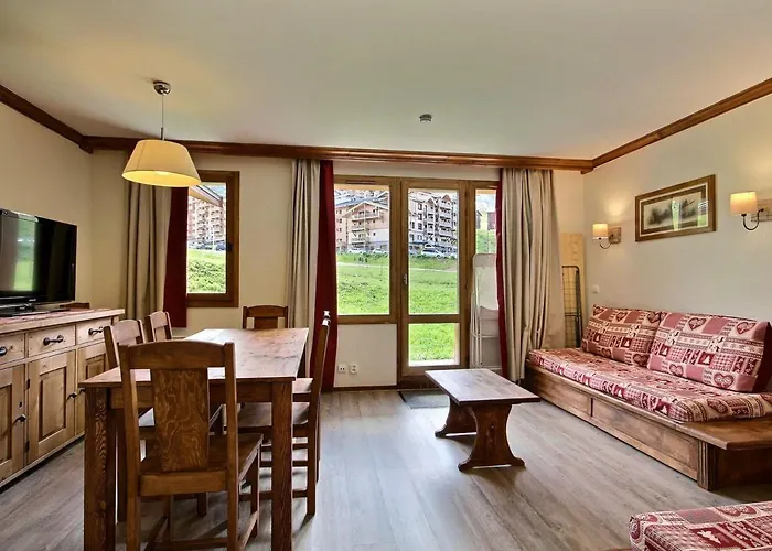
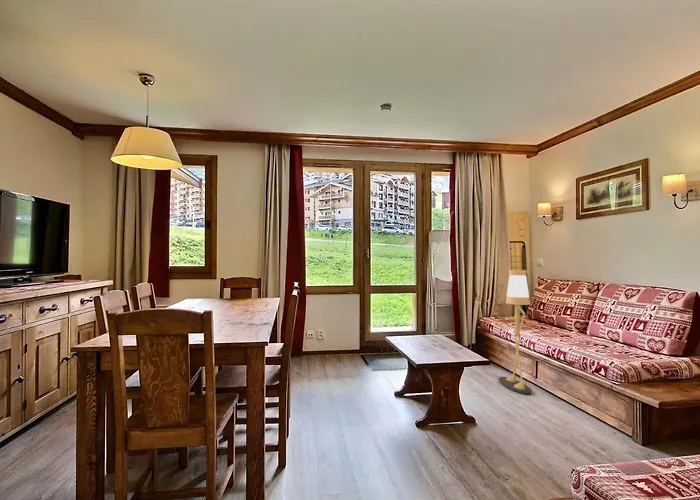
+ floor lamp [498,269,533,395]
